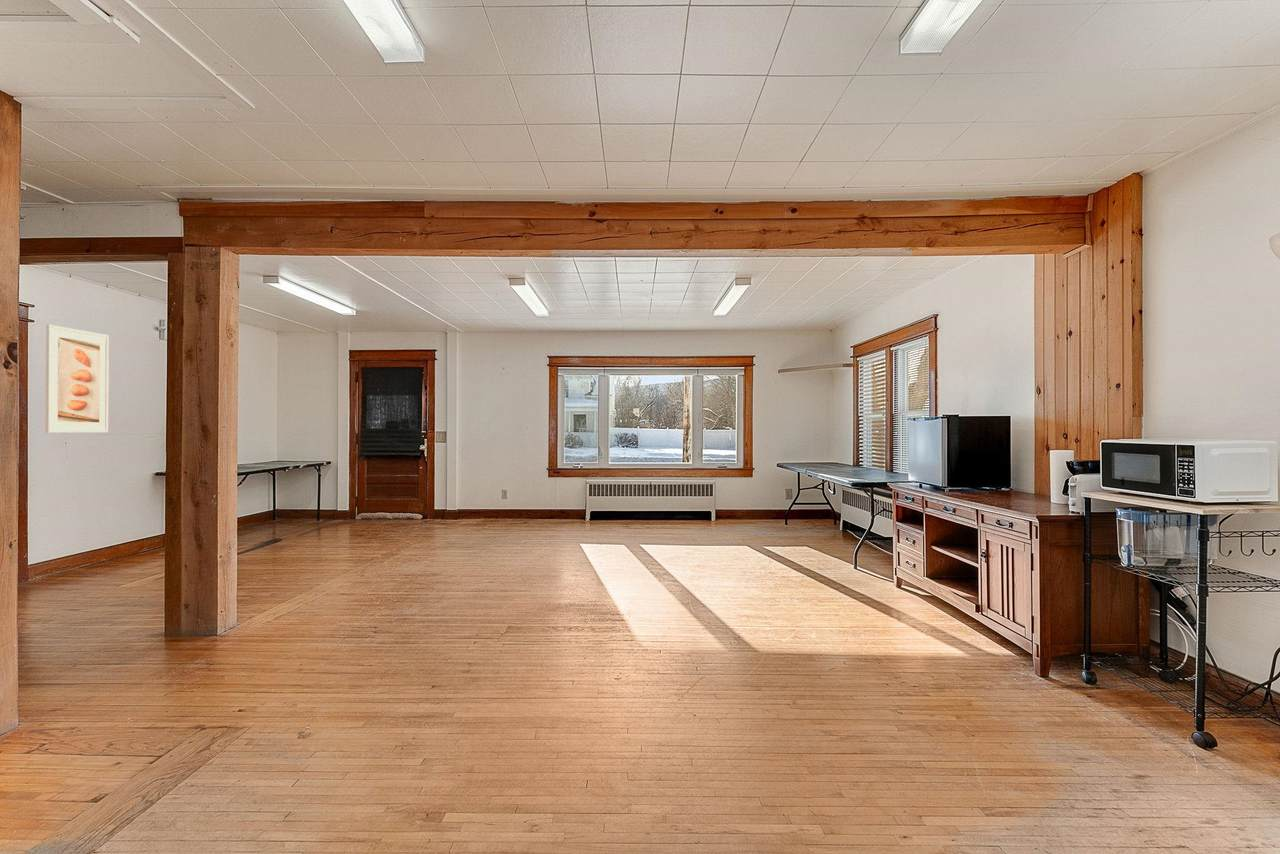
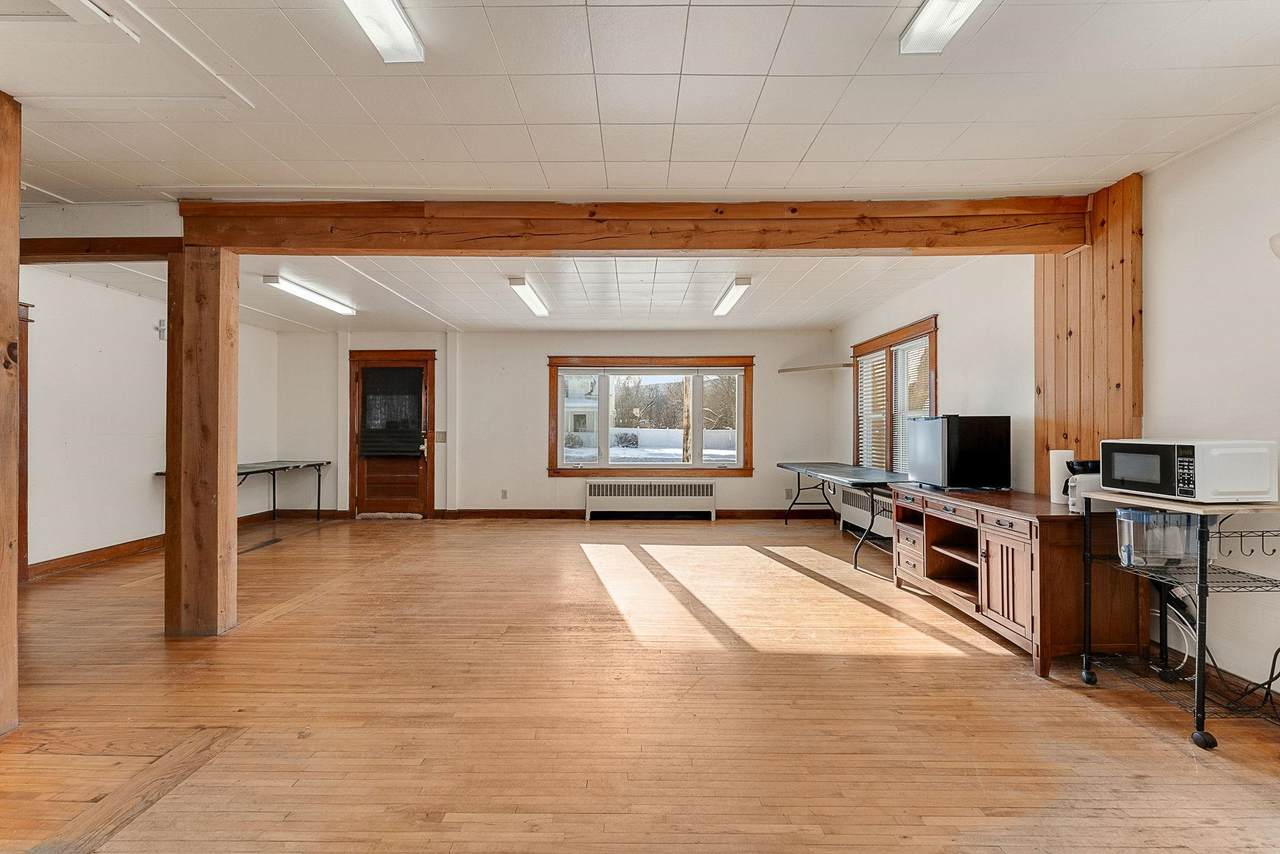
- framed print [45,324,110,434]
